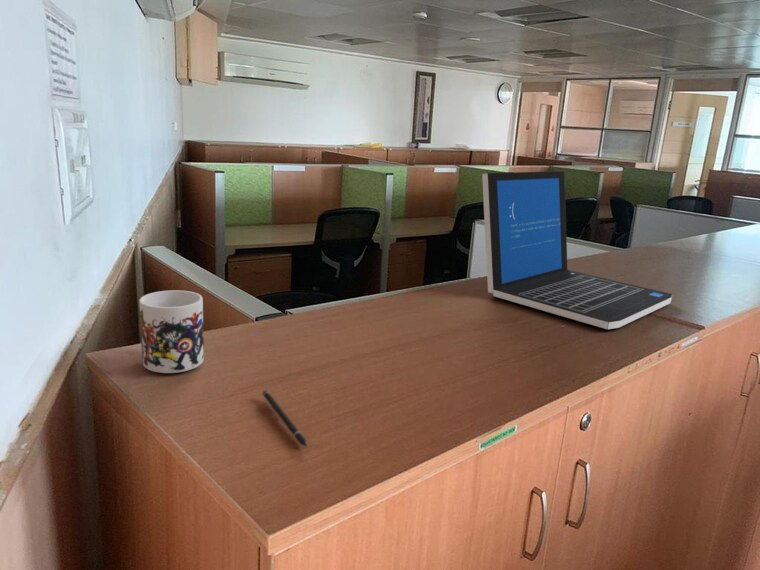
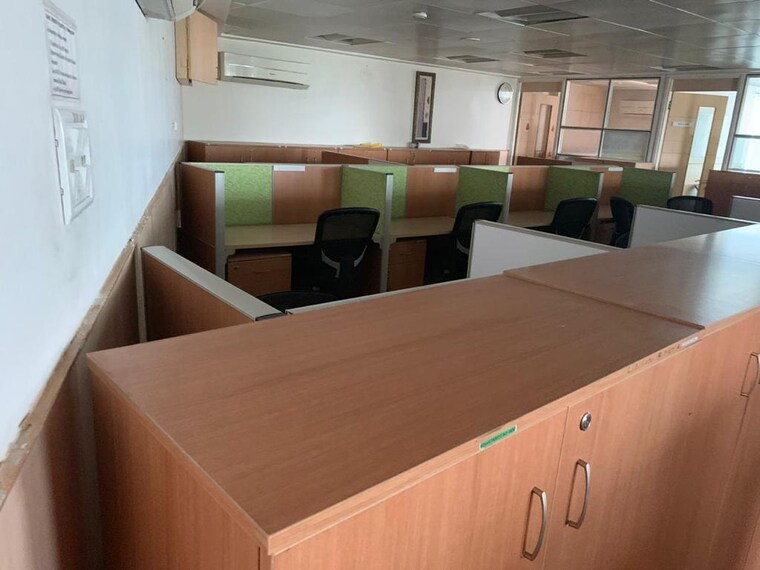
- mug [138,289,205,374]
- pen [262,389,308,448]
- laptop [481,170,673,330]
